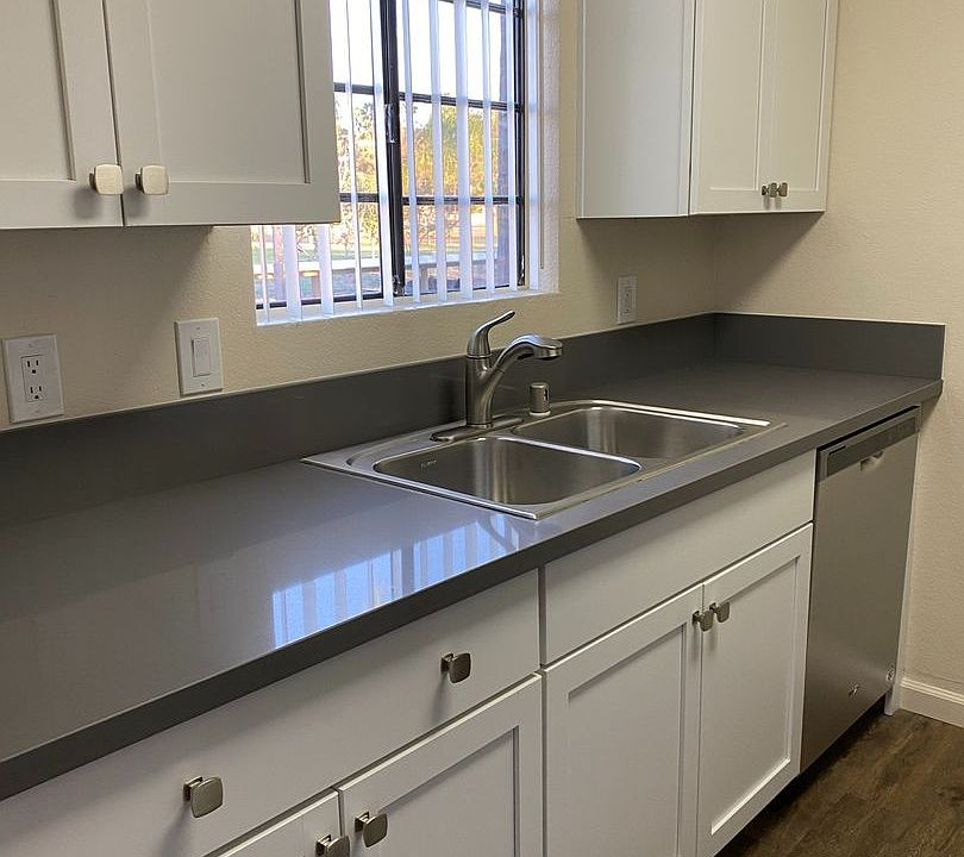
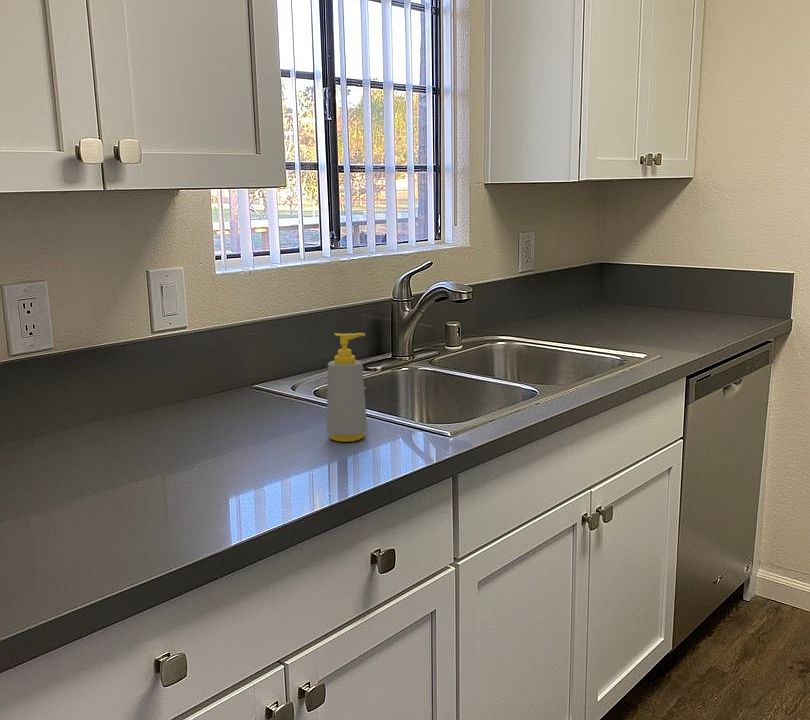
+ soap bottle [326,332,368,443]
